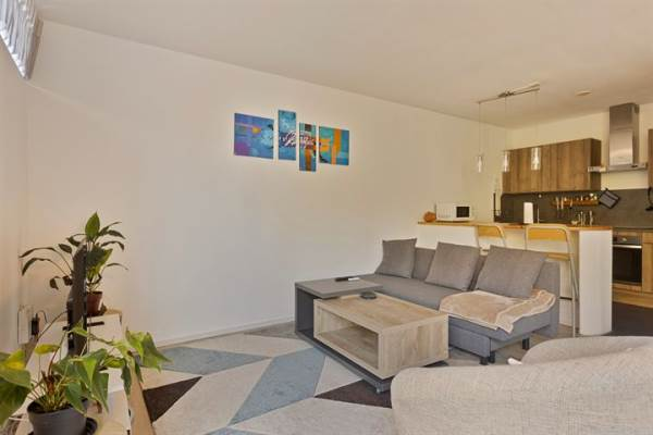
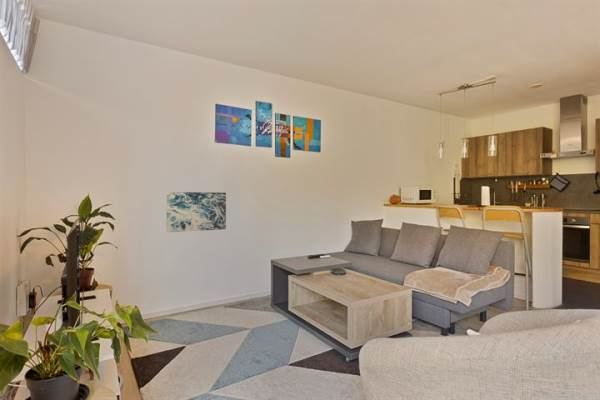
+ wall art [165,191,227,233]
